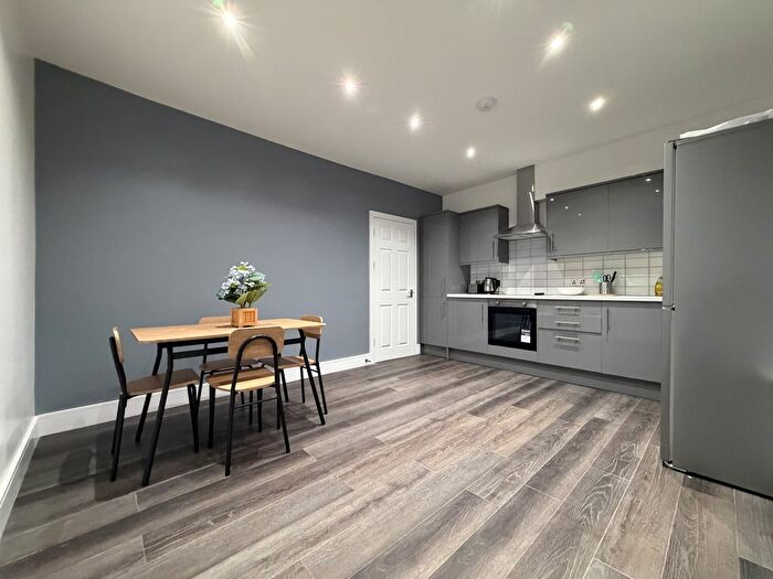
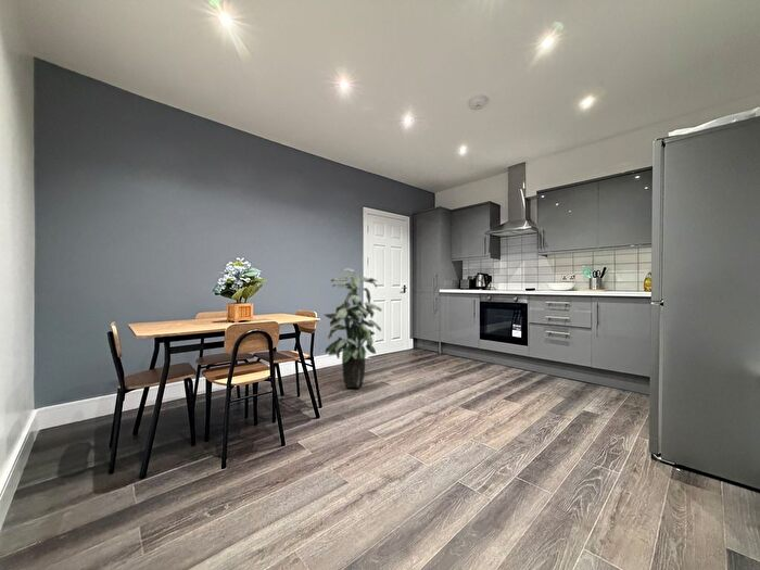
+ indoor plant [324,267,383,389]
